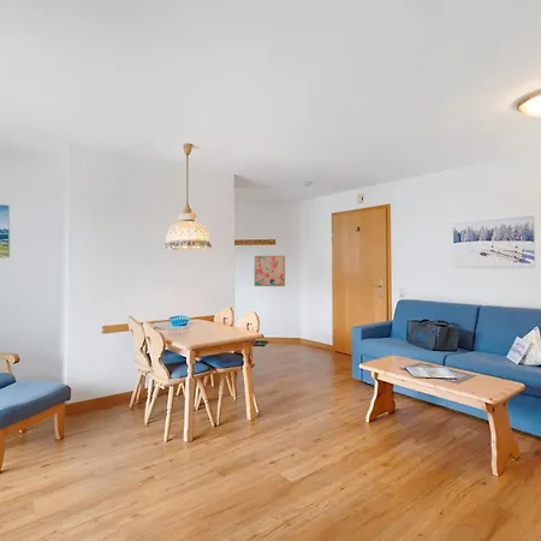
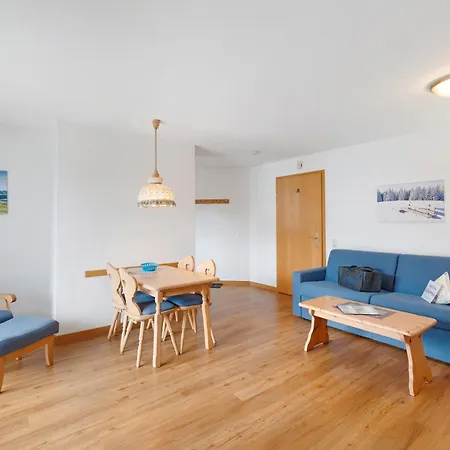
- wall art [254,255,286,287]
